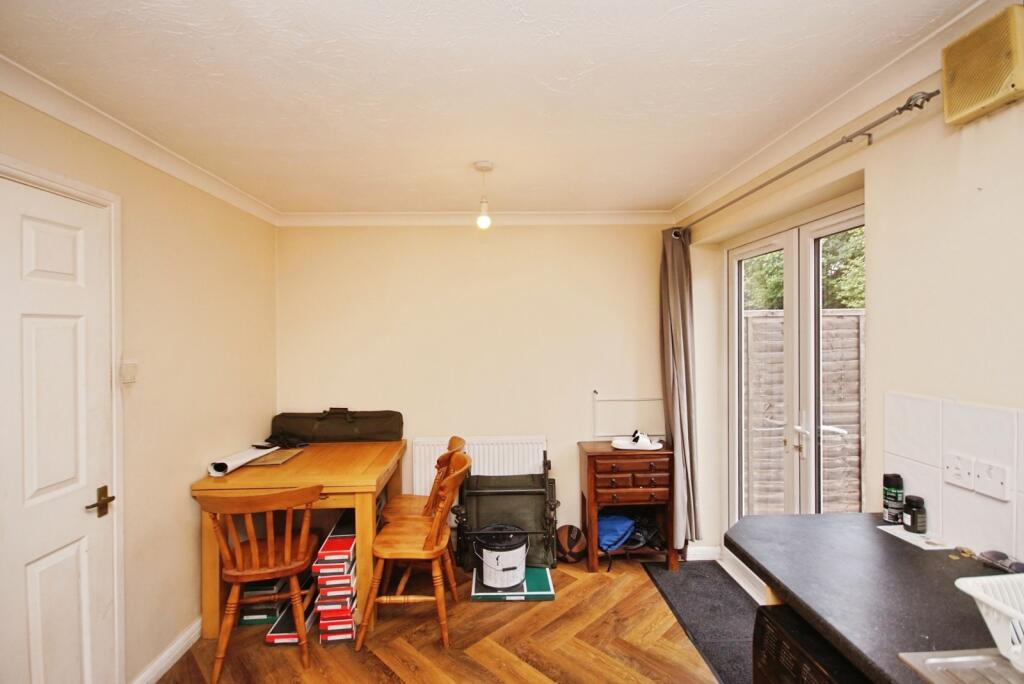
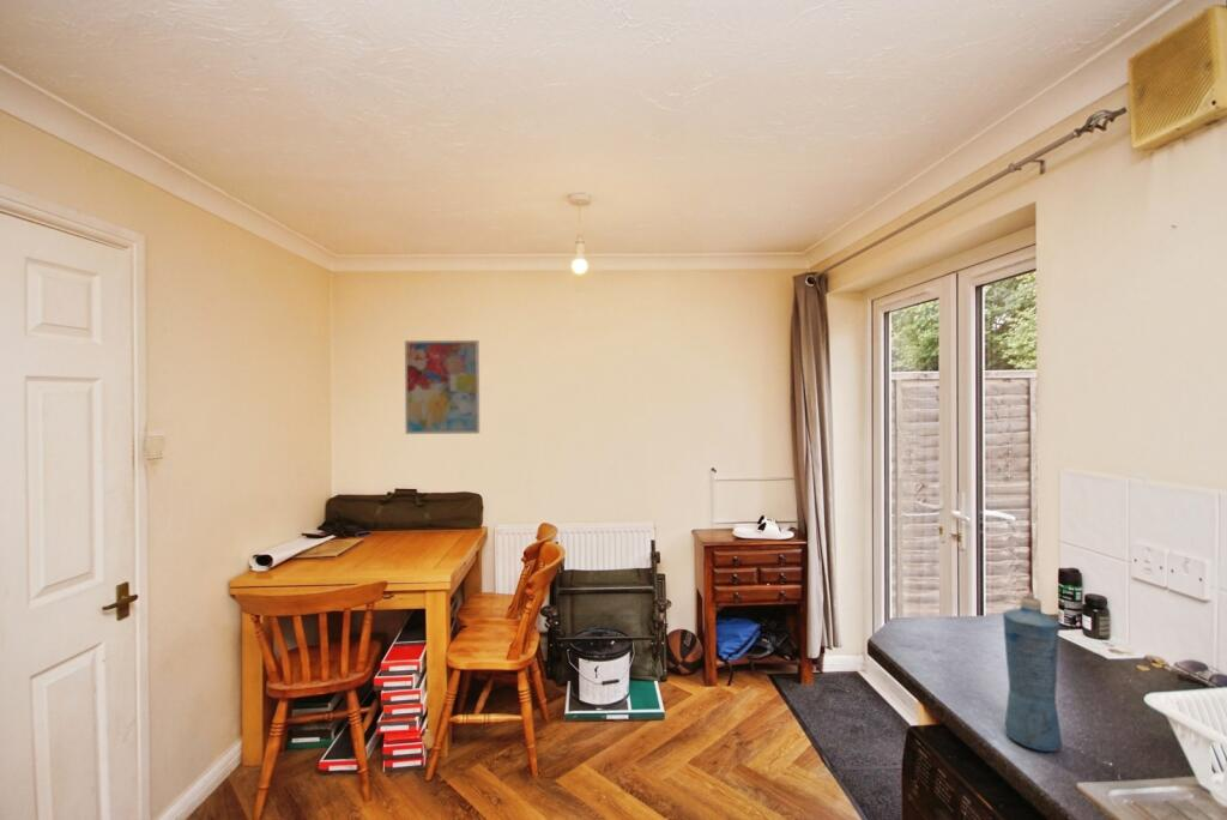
+ wall art [404,339,480,435]
+ squeeze bottle [1002,591,1063,753]
